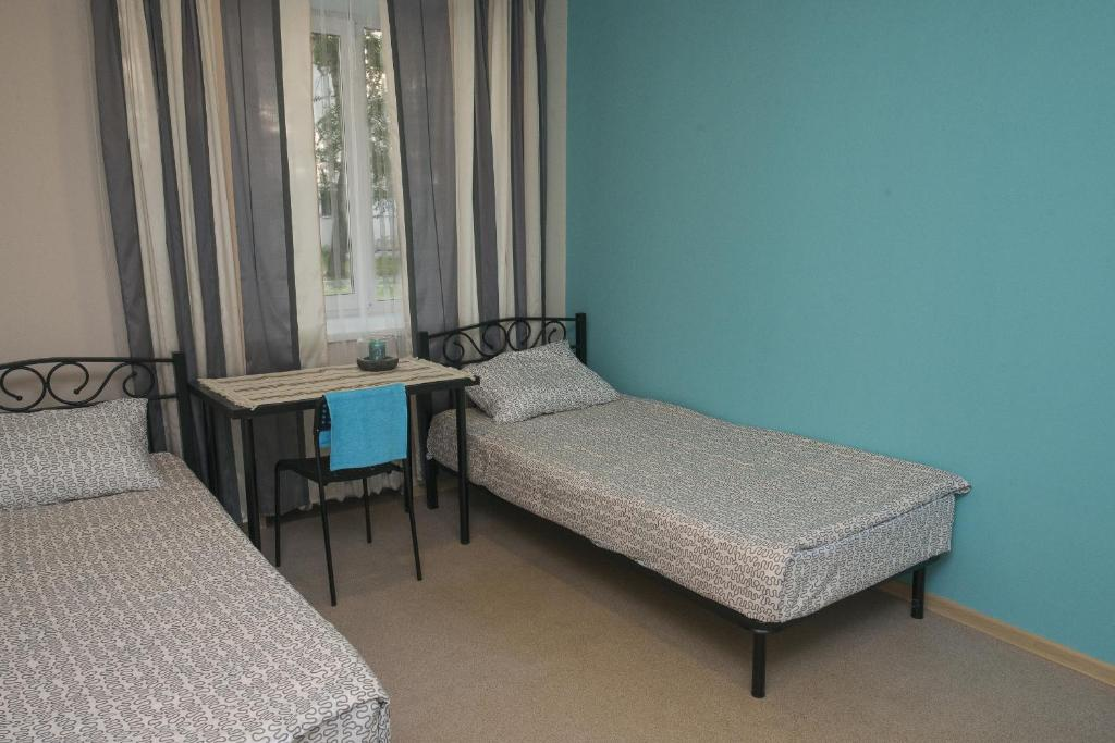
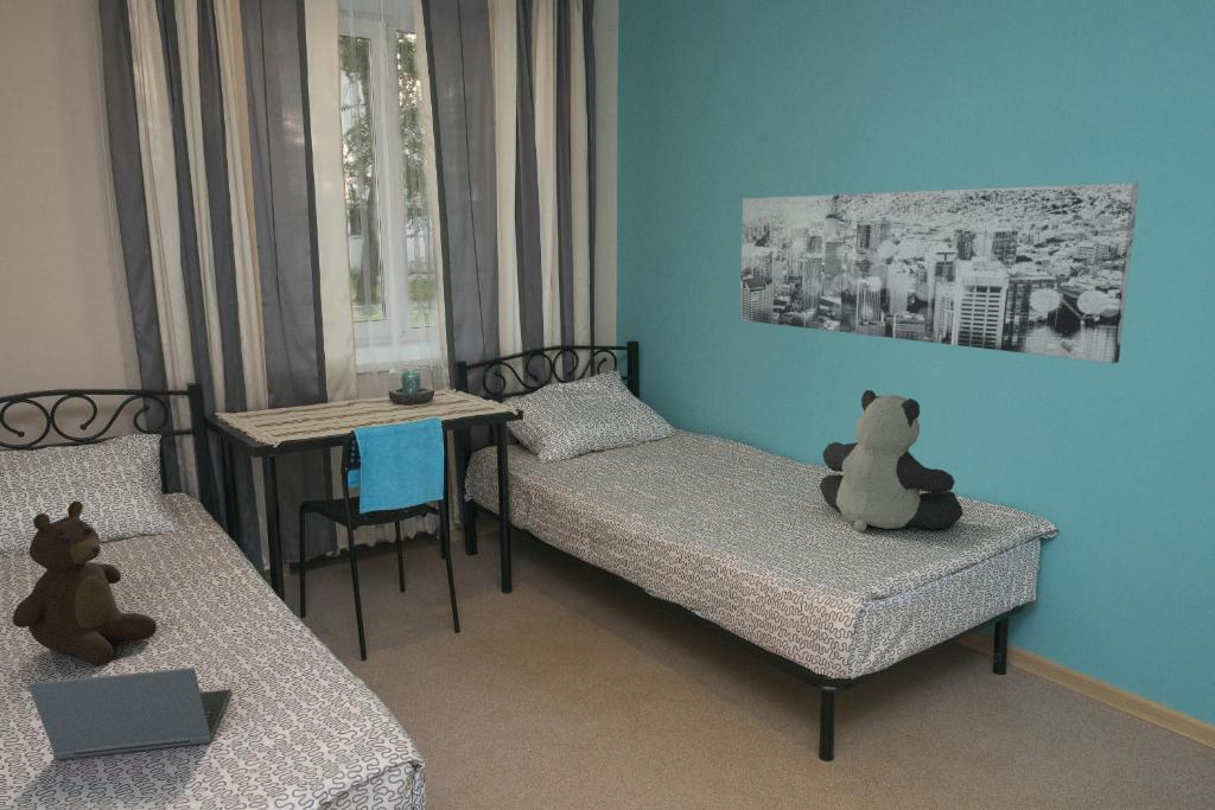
+ wall art [739,181,1140,364]
+ laptop computer [27,667,233,761]
+ teddy bear [819,389,965,532]
+ teddy bear [12,499,158,667]
